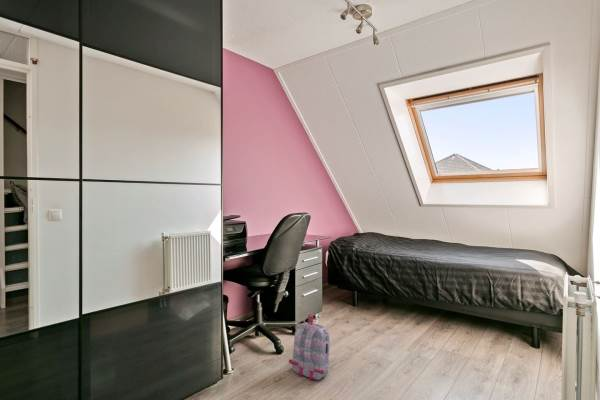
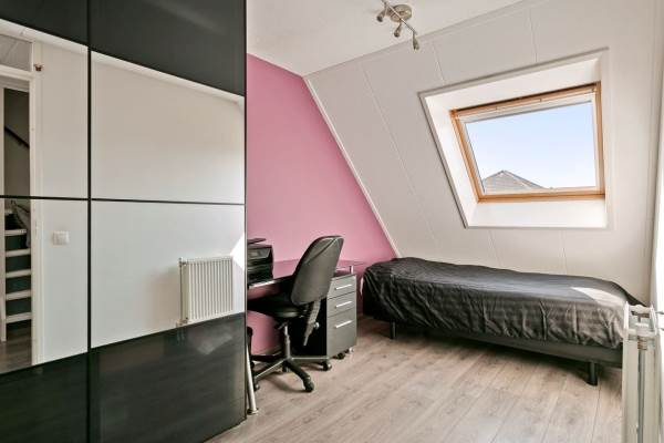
- backpack [288,313,331,381]
